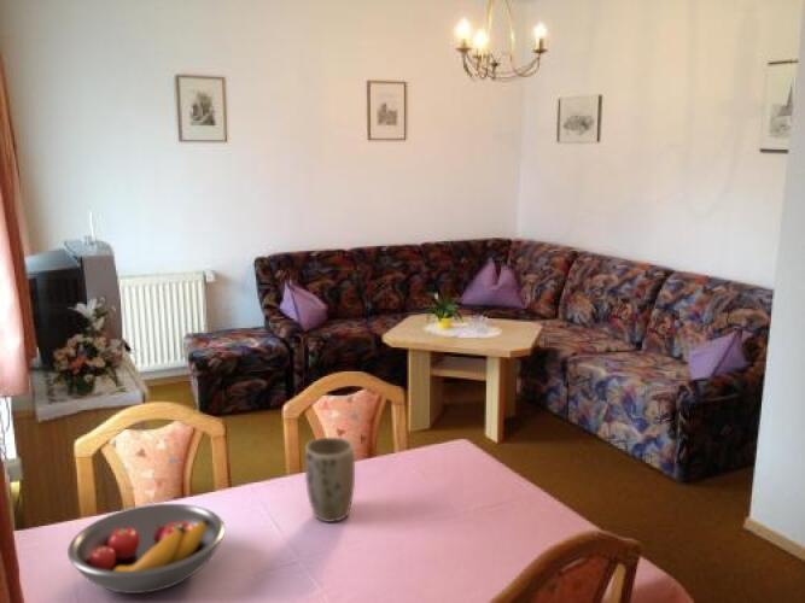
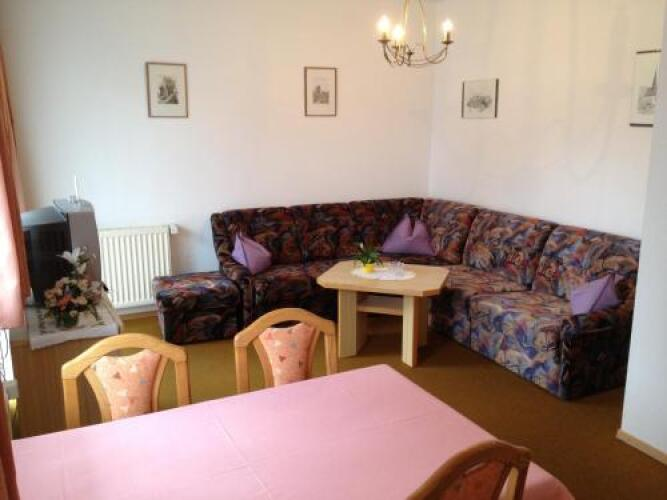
- plant pot [304,437,356,523]
- fruit bowl [66,503,226,595]
